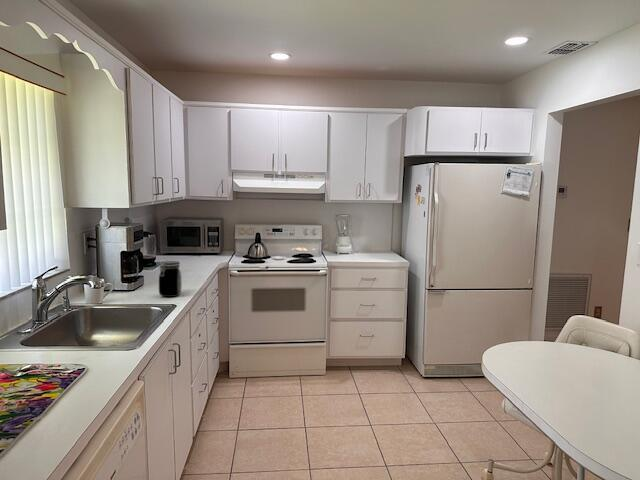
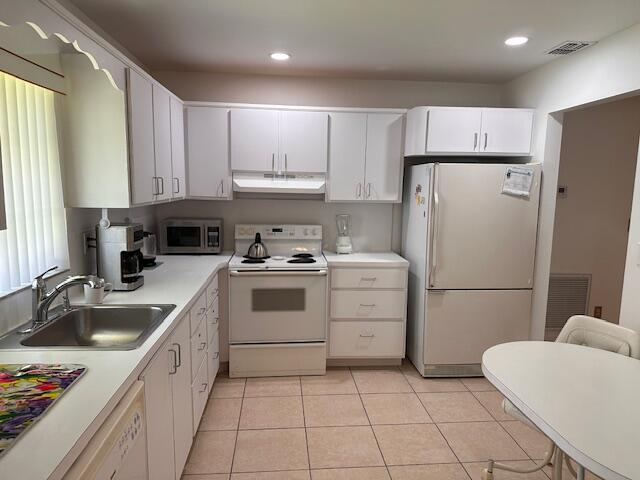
- jar [158,260,183,298]
